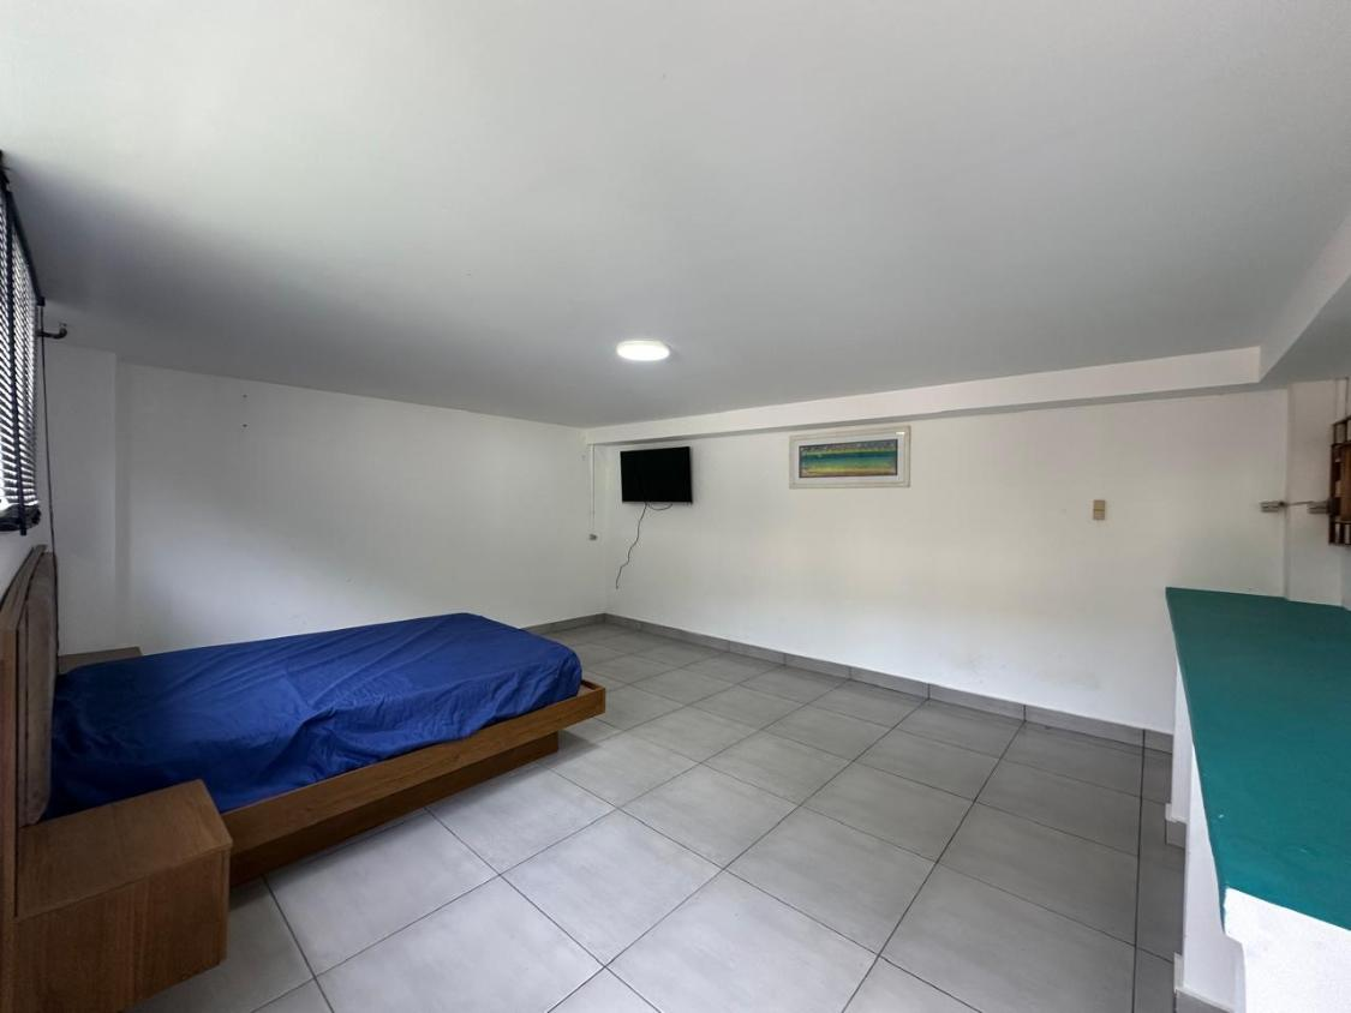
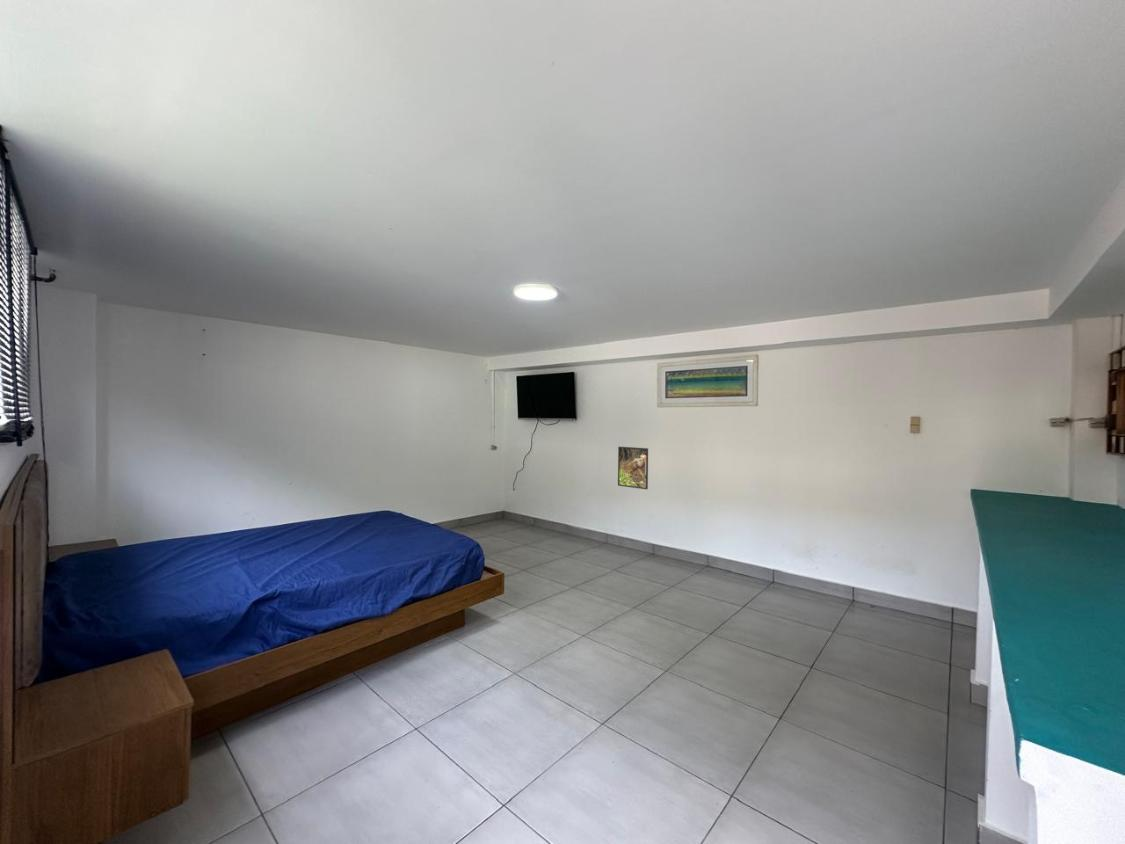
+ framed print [617,446,649,490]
